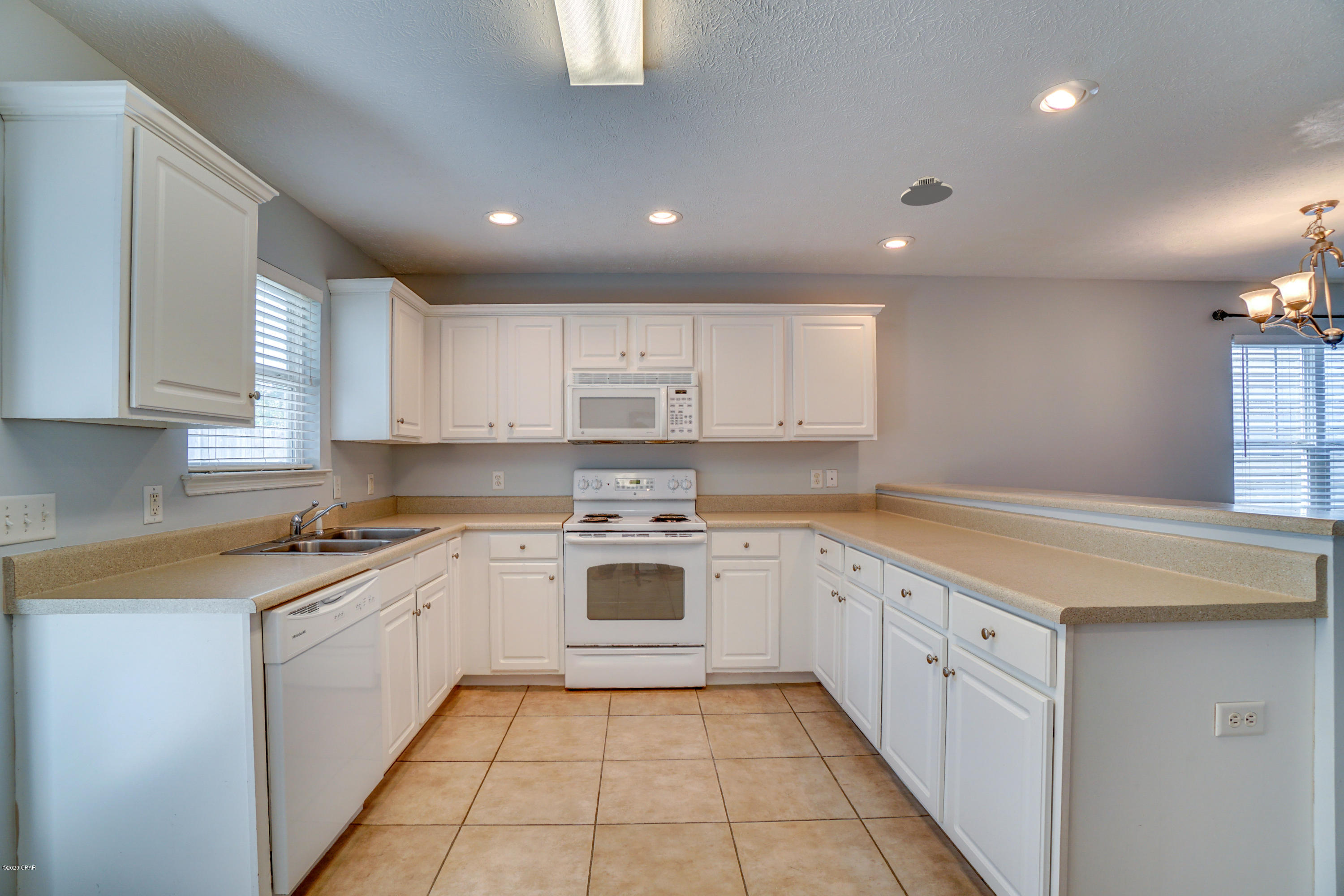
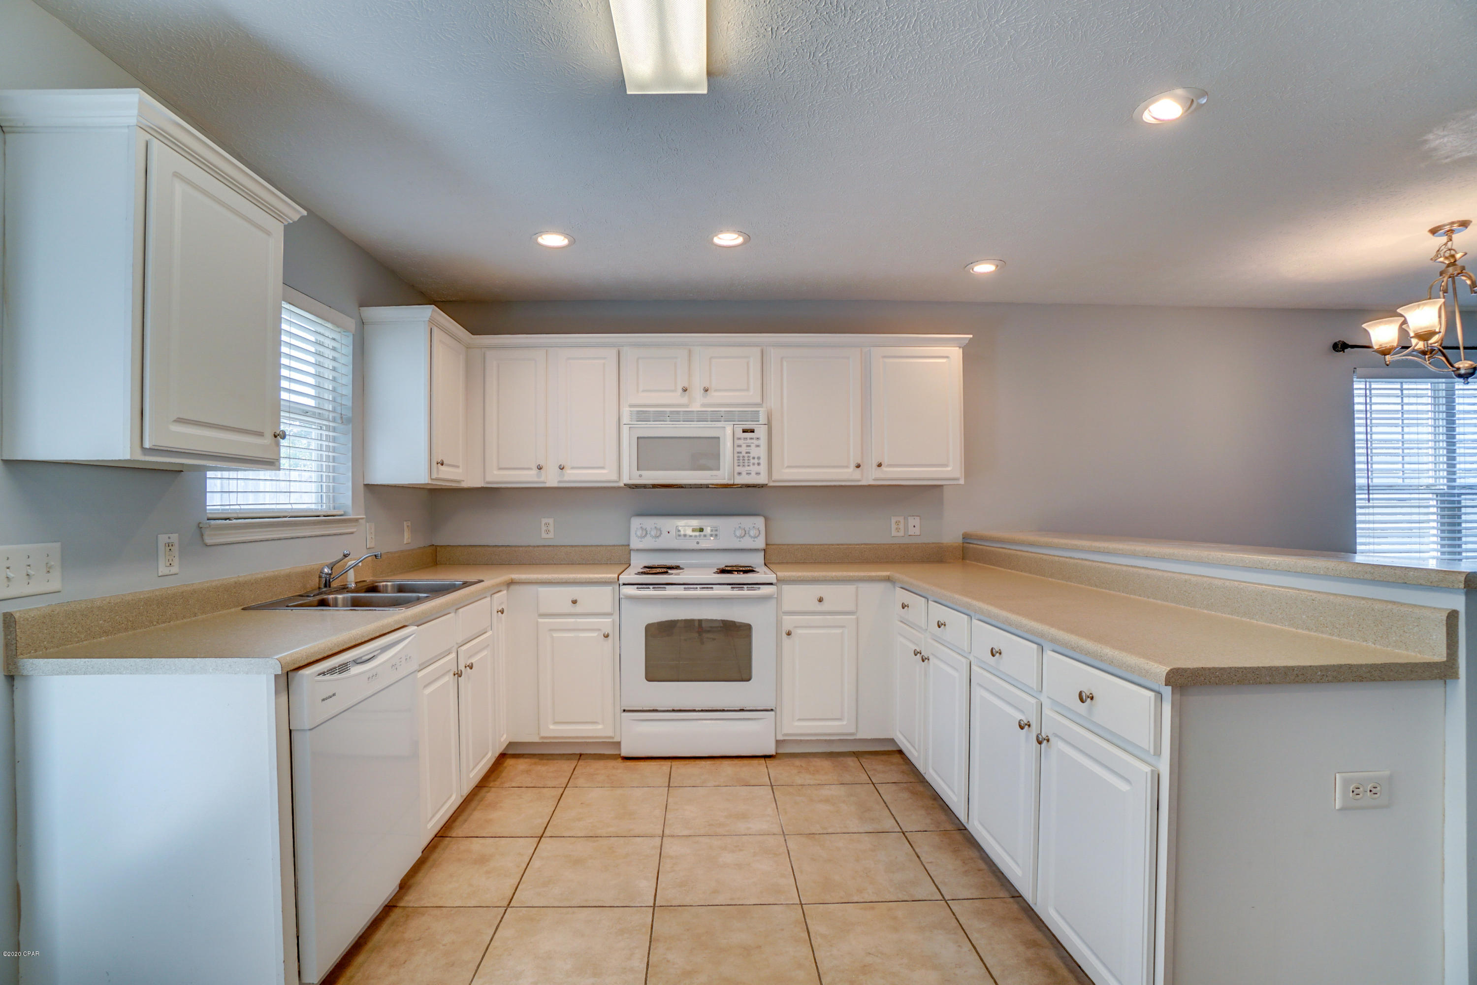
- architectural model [900,175,953,207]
